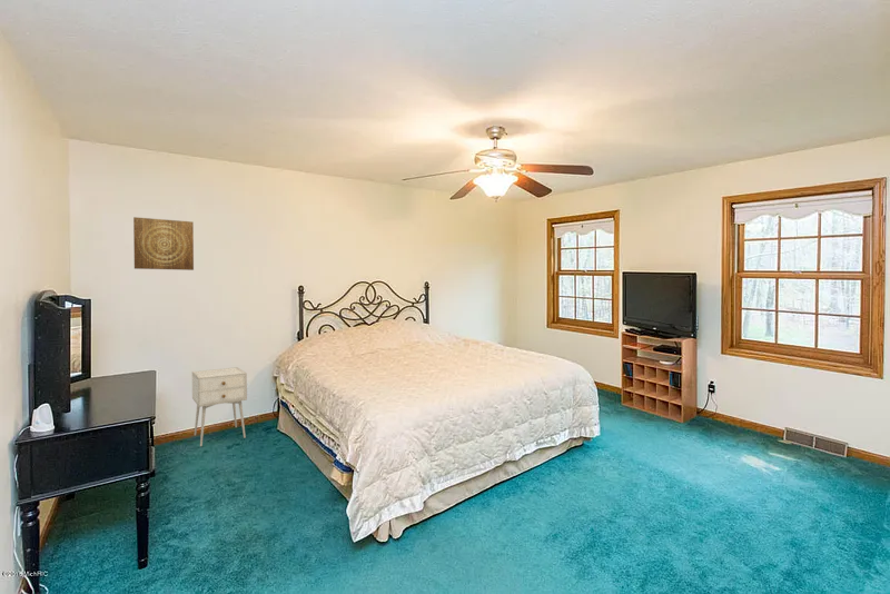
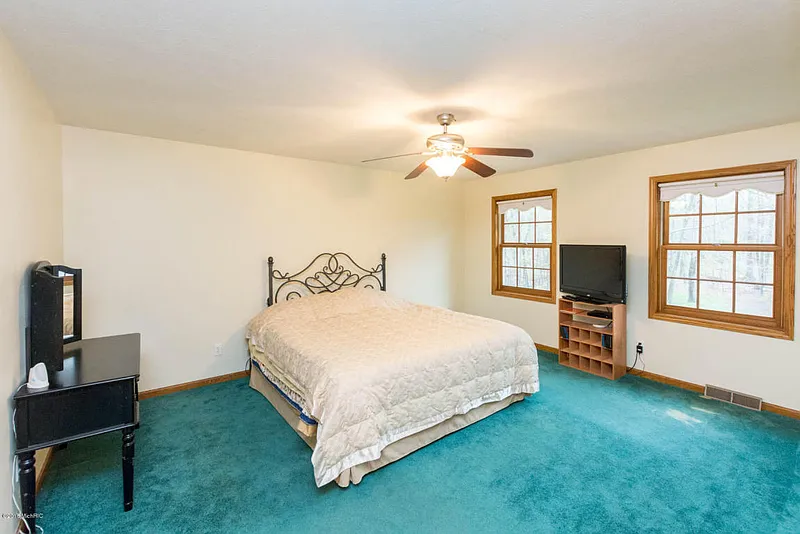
- nightstand [191,366,248,447]
- wall art [132,216,195,271]
